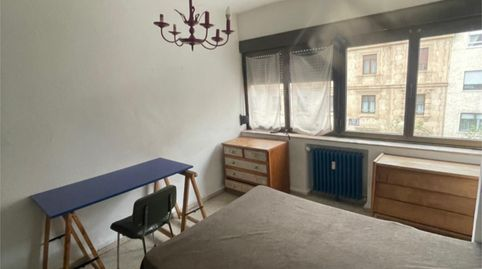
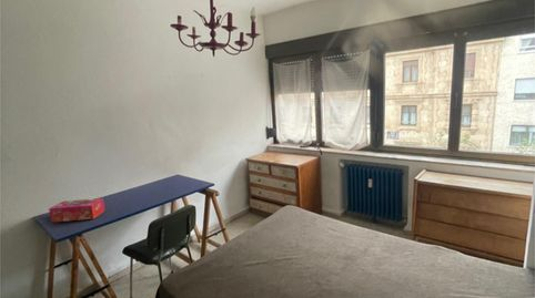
+ tissue box [48,197,105,224]
